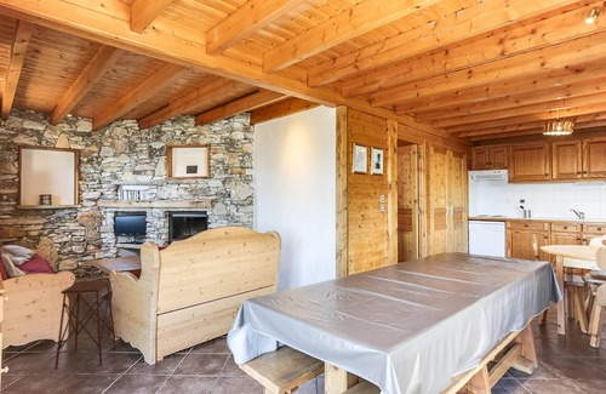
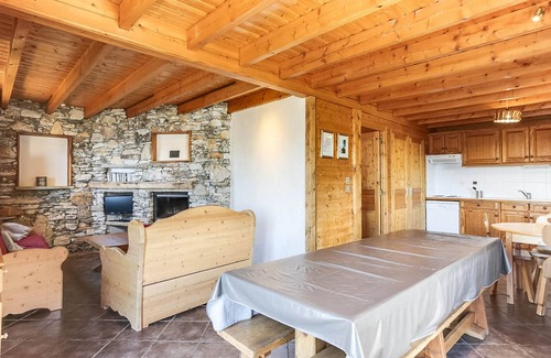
- side table [53,280,118,371]
